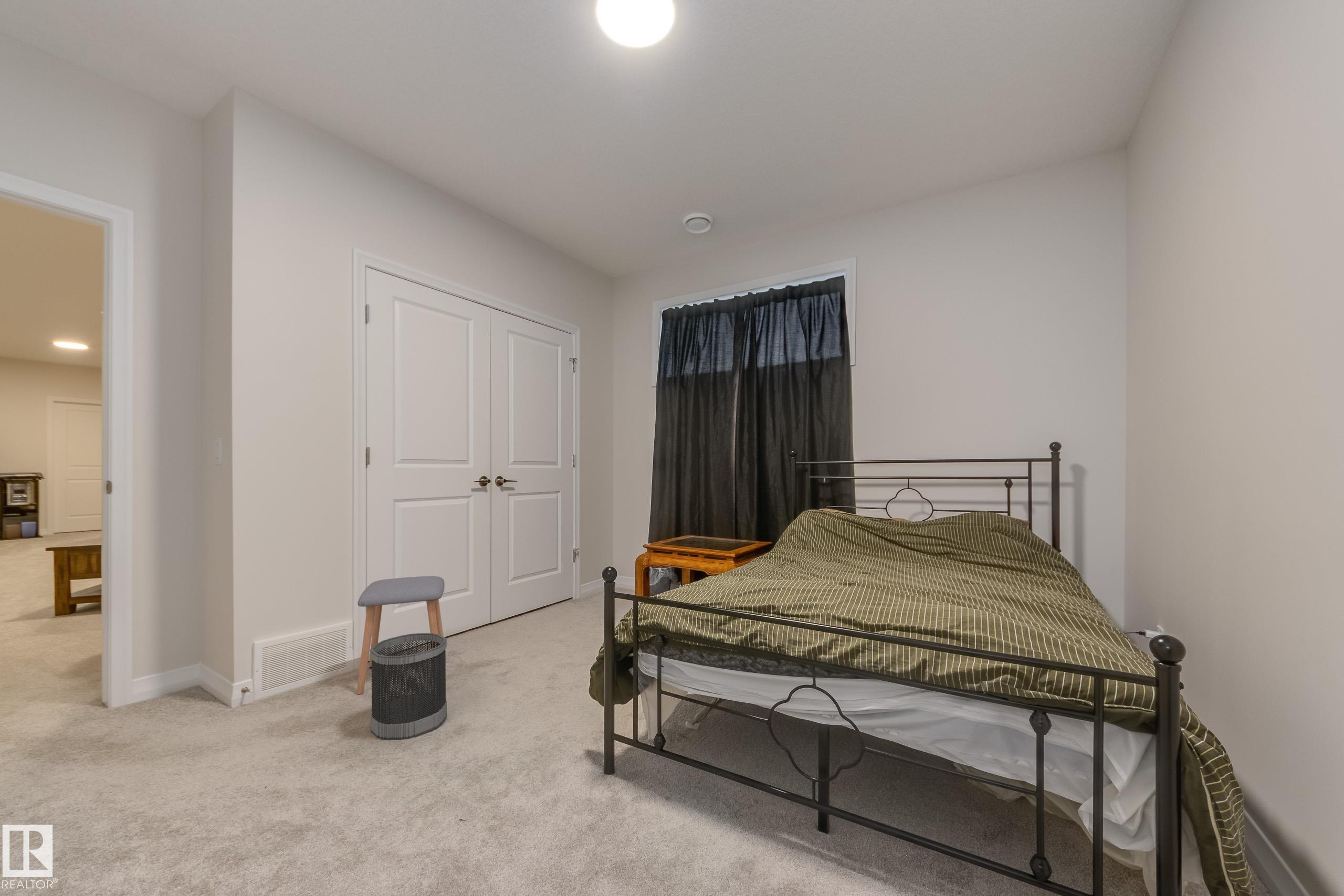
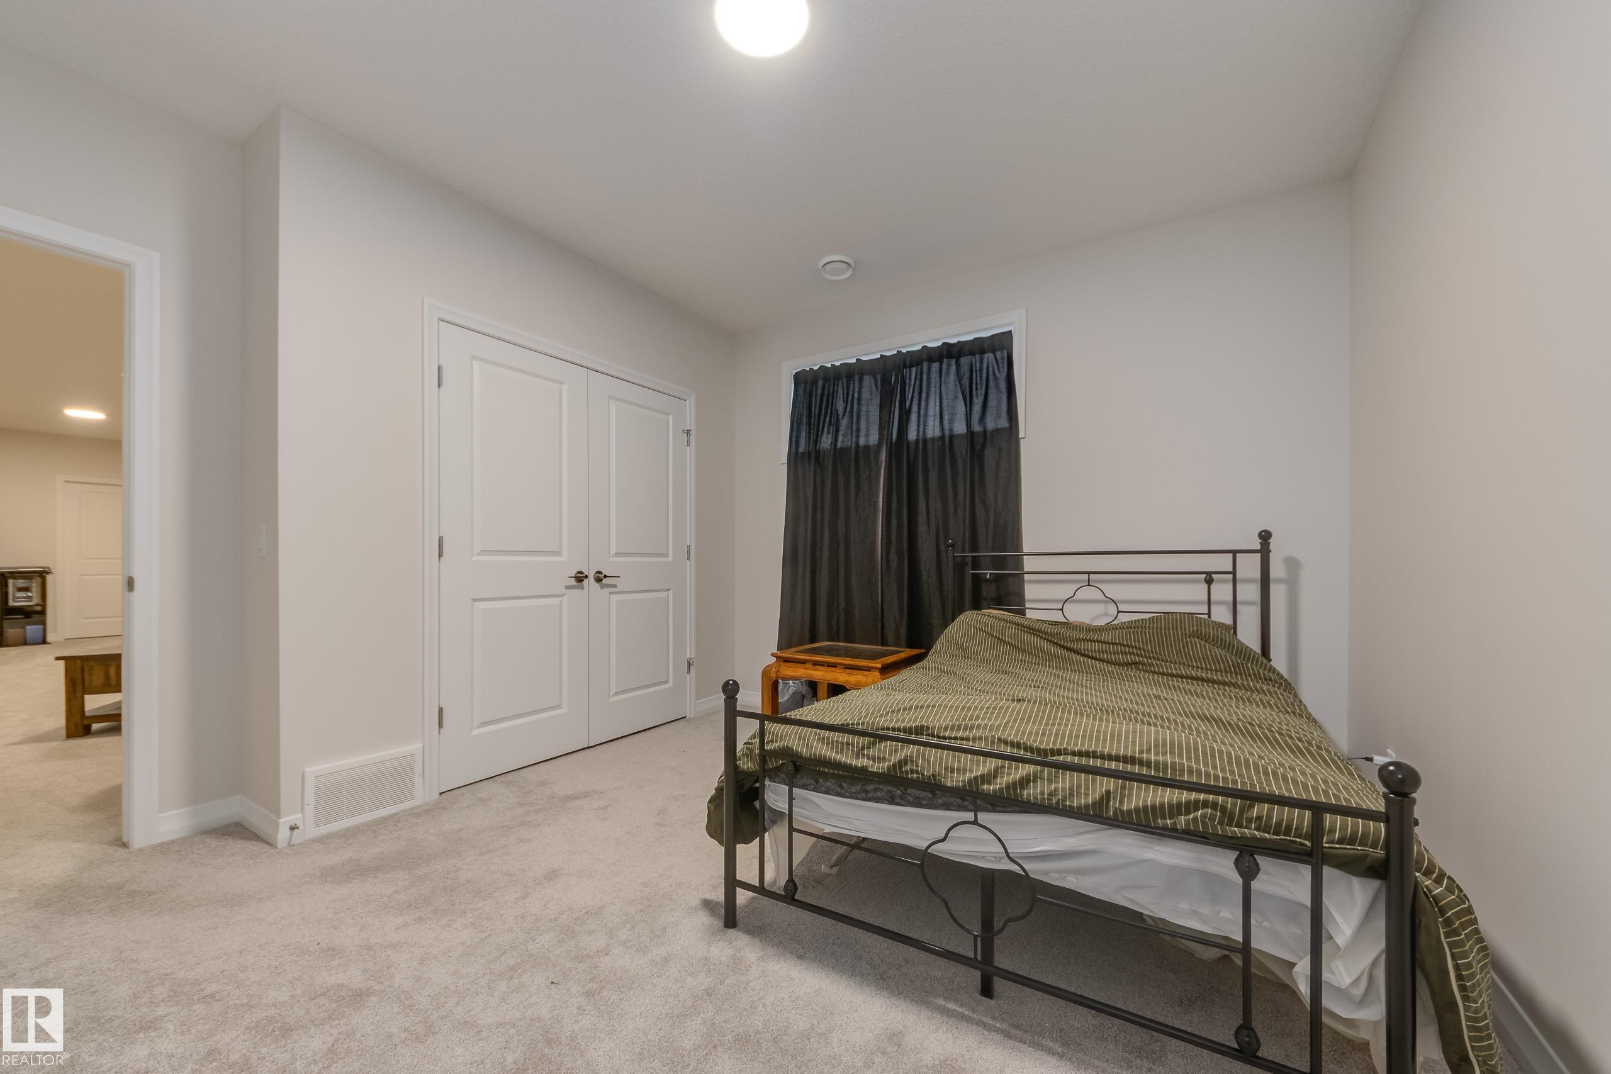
- wastebasket [370,633,448,741]
- stool [356,575,445,695]
